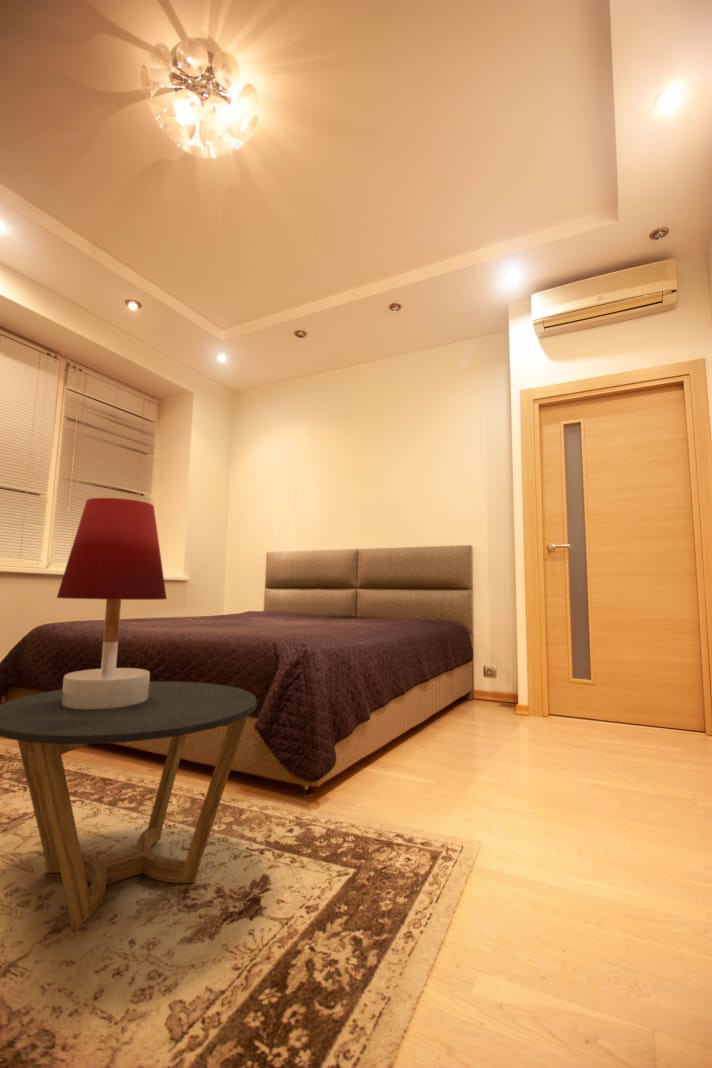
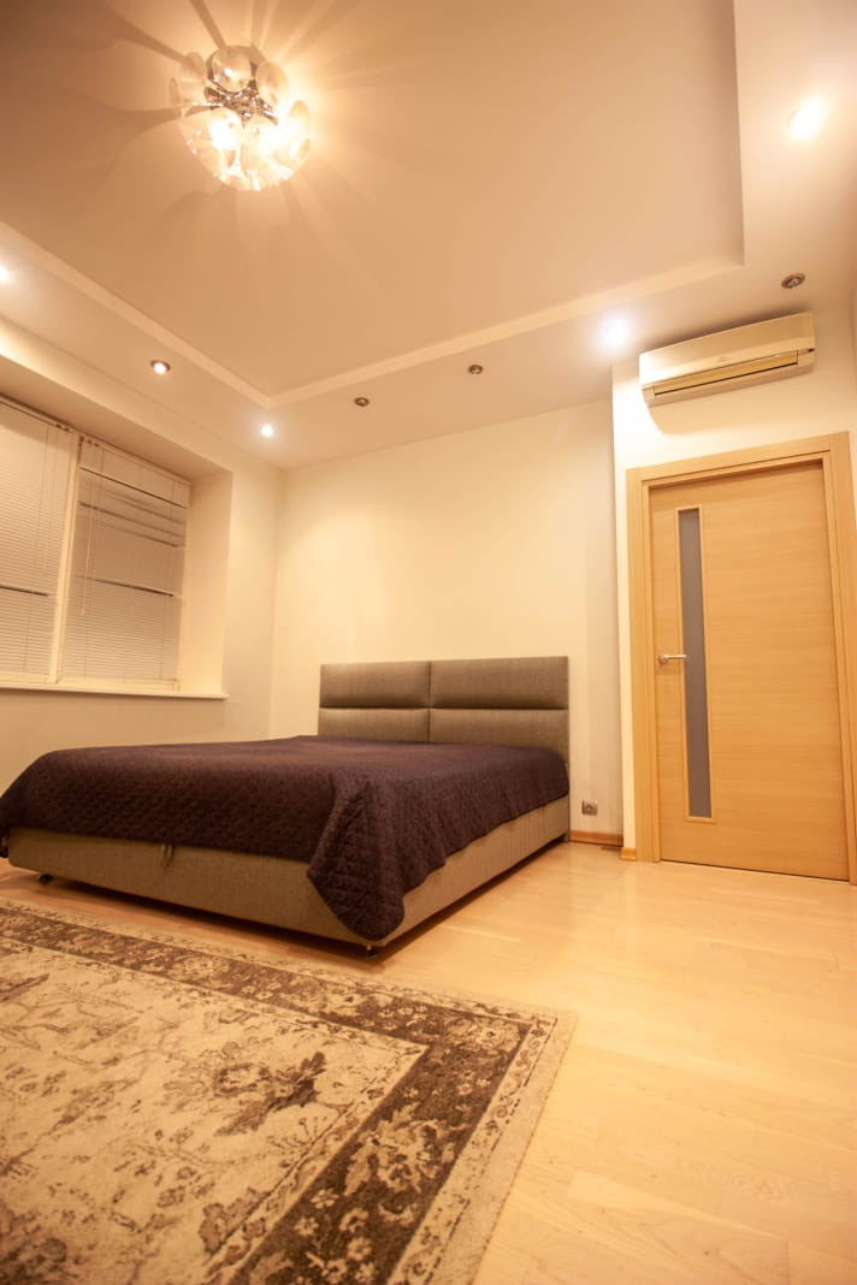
- table lamp [56,497,168,710]
- side table [0,681,258,927]
